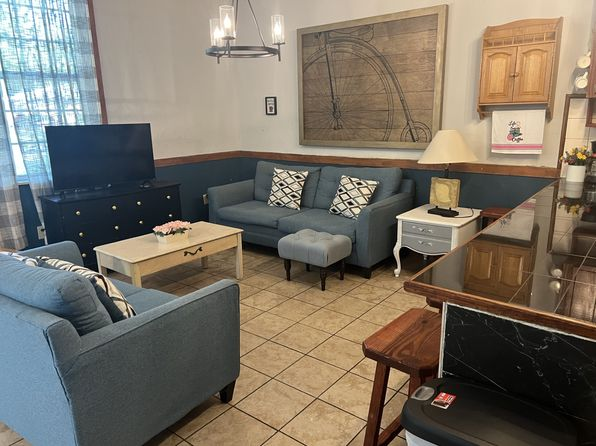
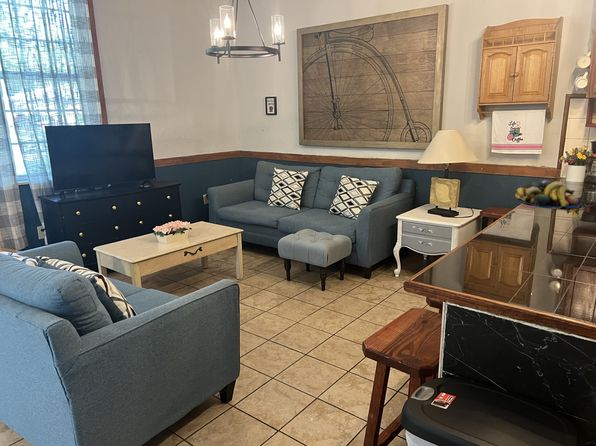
+ fruit bowl [514,179,583,210]
